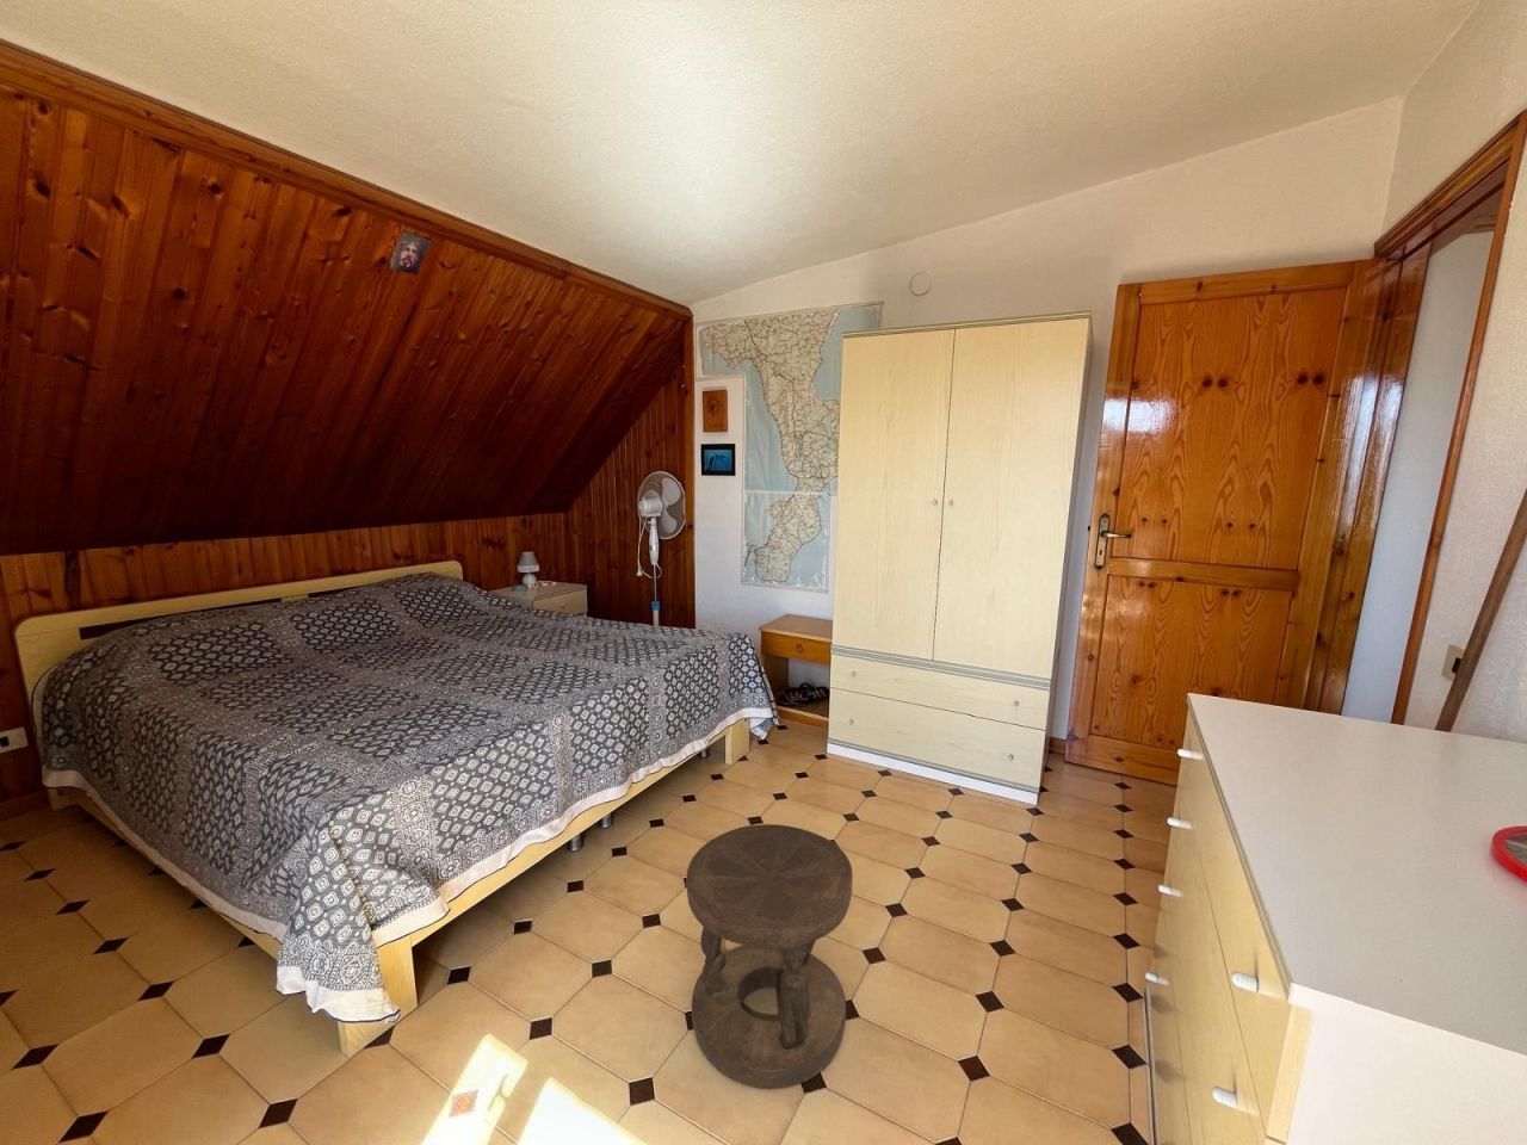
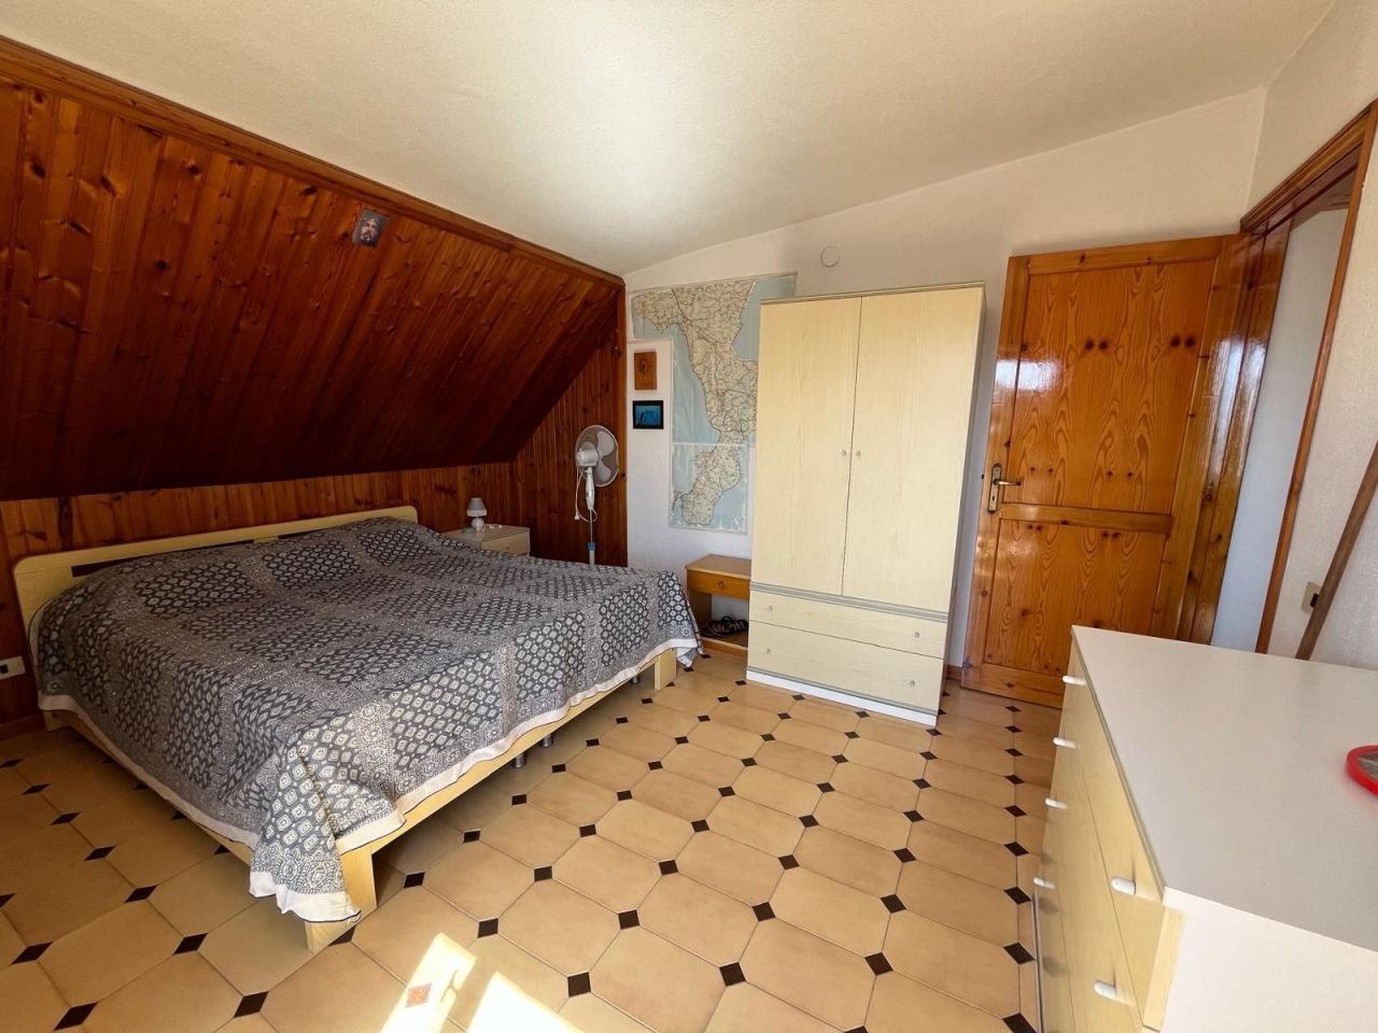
- stool [685,823,854,1090]
